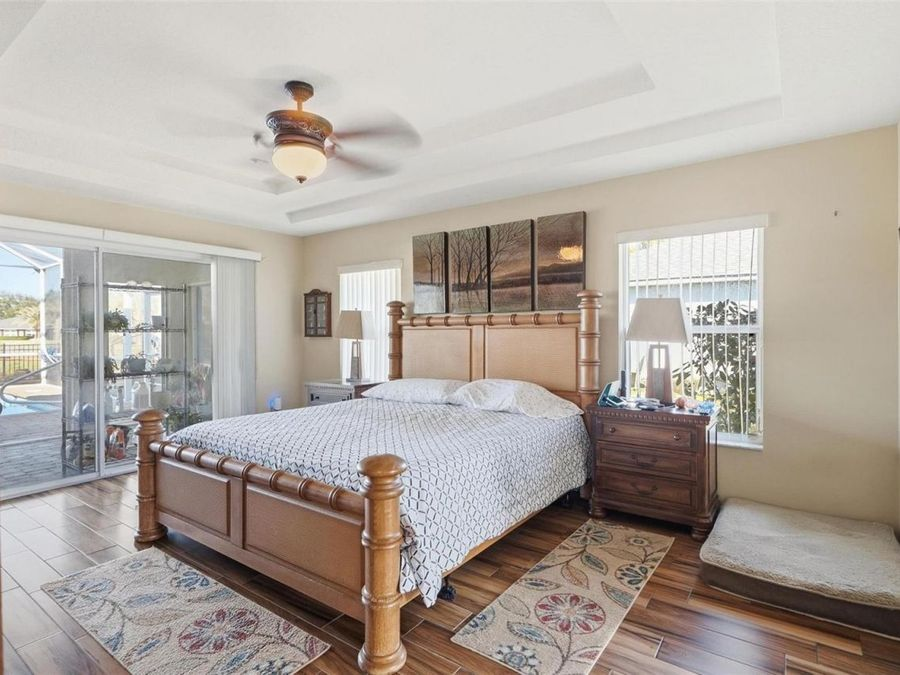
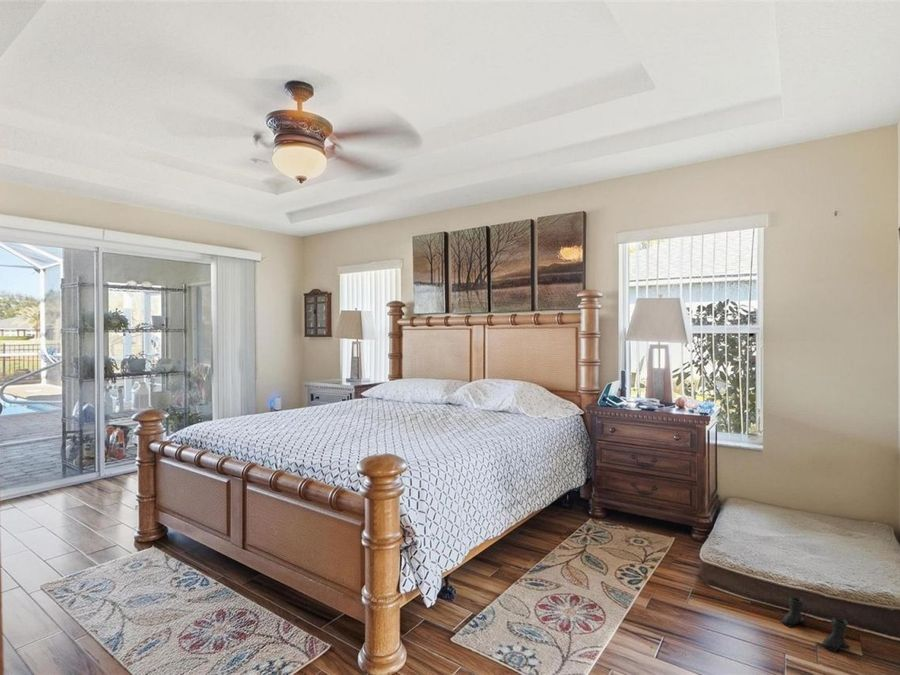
+ boots [780,595,850,652]
